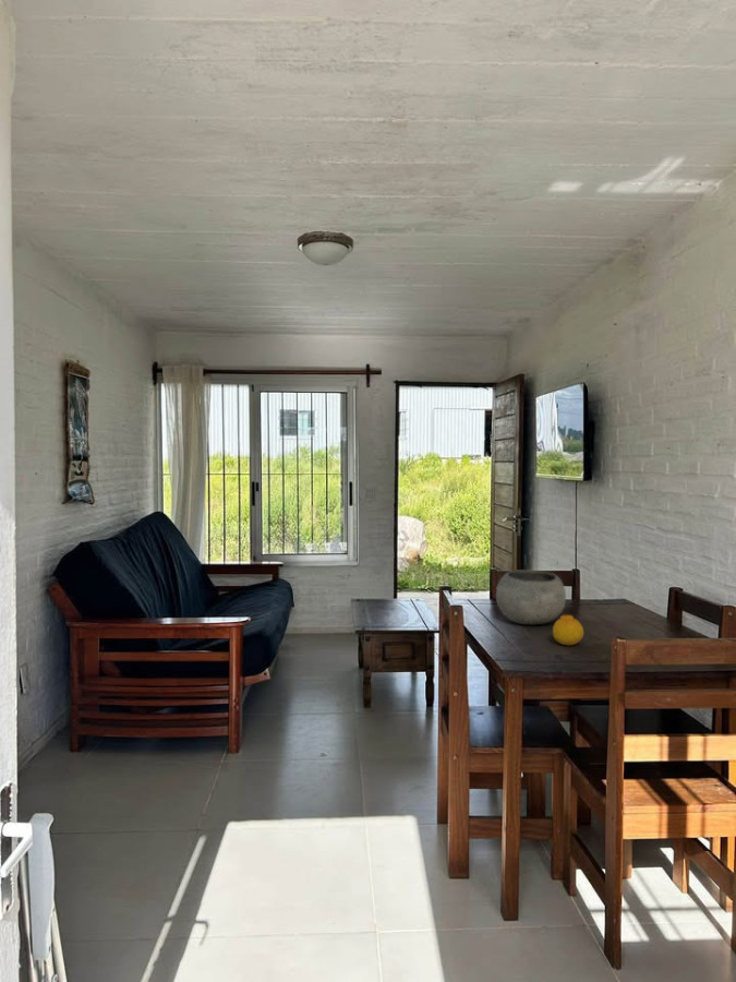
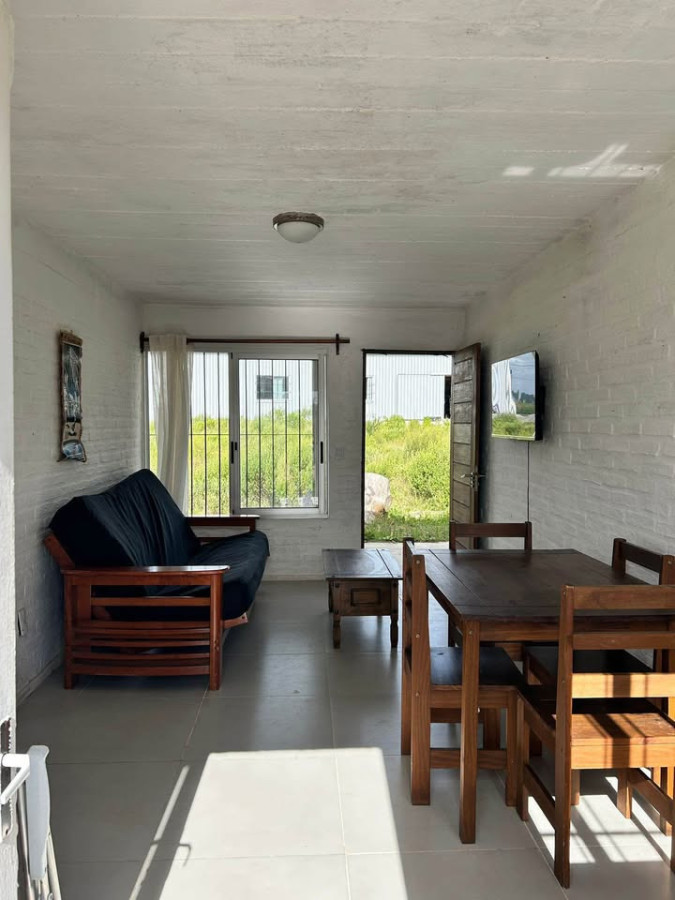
- bowl [495,570,567,625]
- fruit [552,614,584,646]
